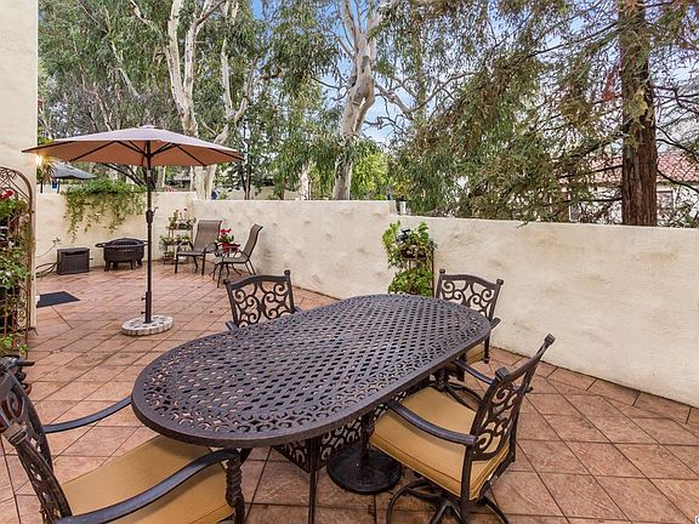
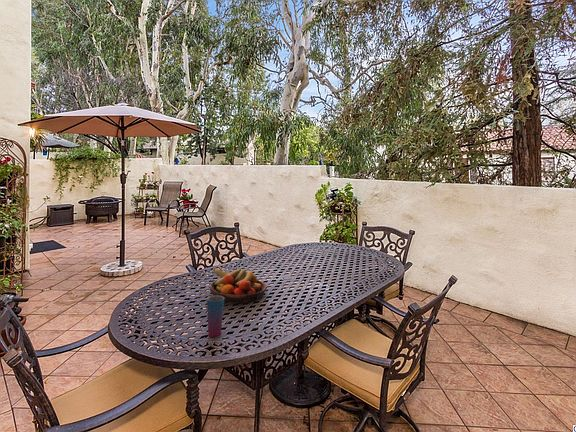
+ cup [206,295,225,338]
+ fruit bowl [209,267,268,304]
